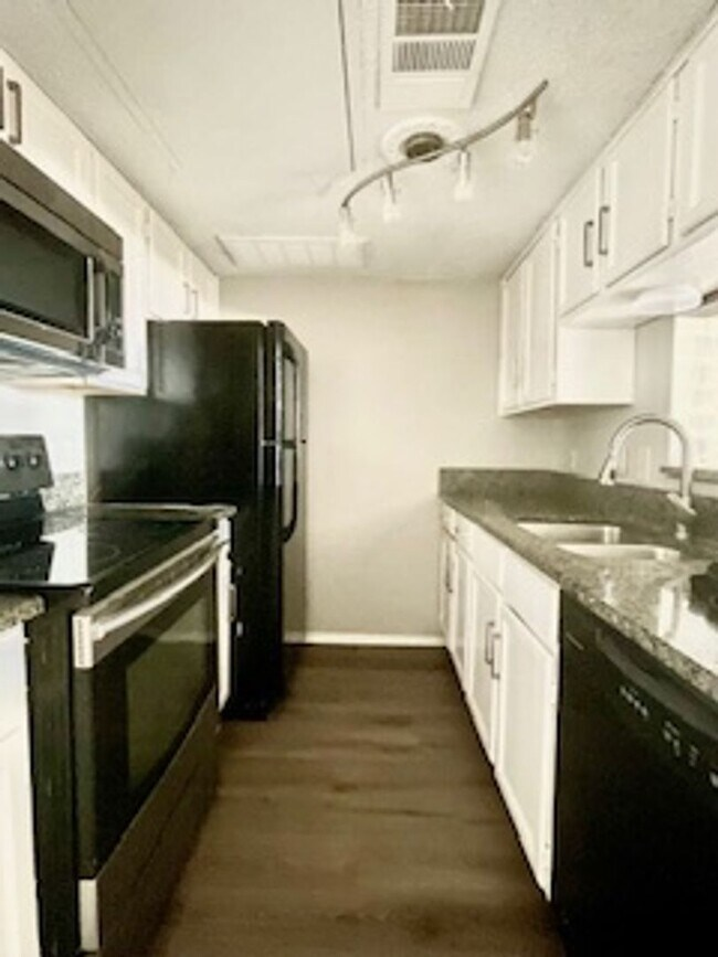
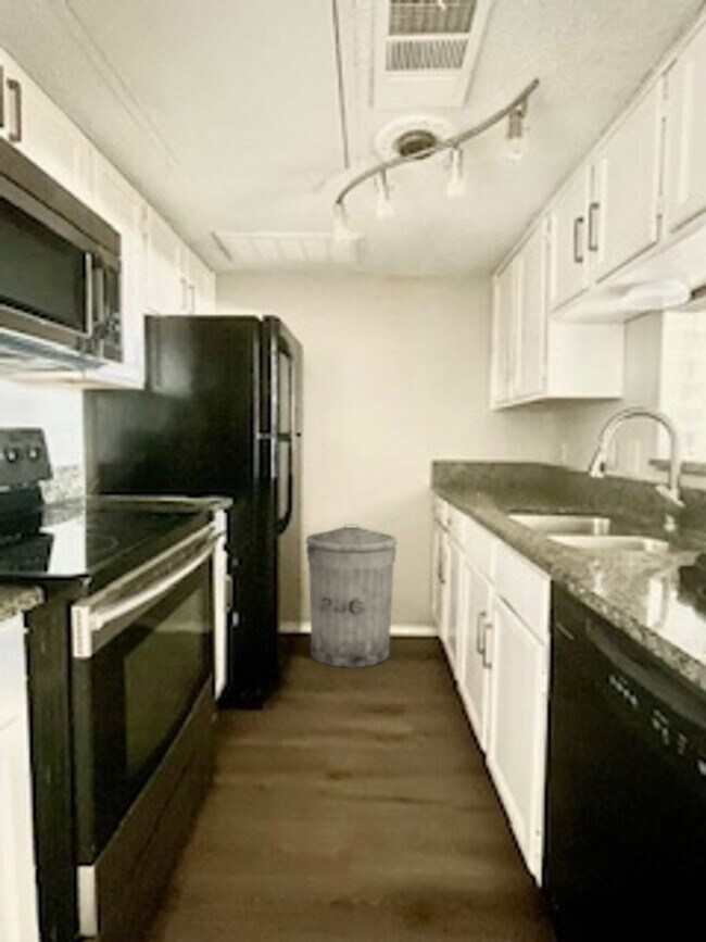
+ trash can [304,523,399,669]
